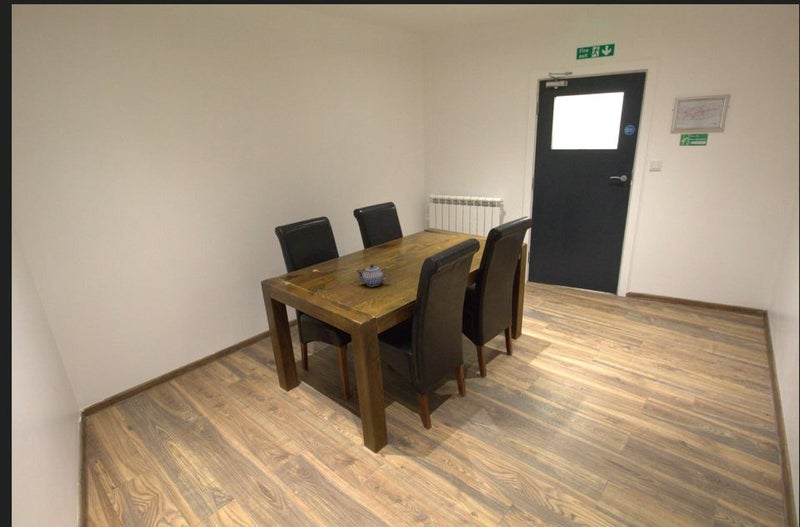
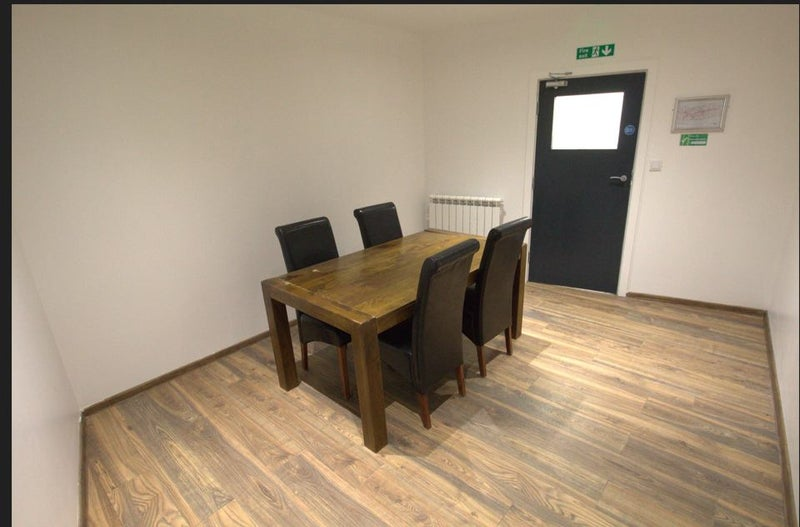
- teapot [355,264,391,287]
